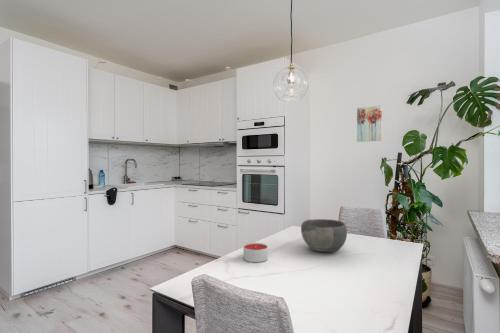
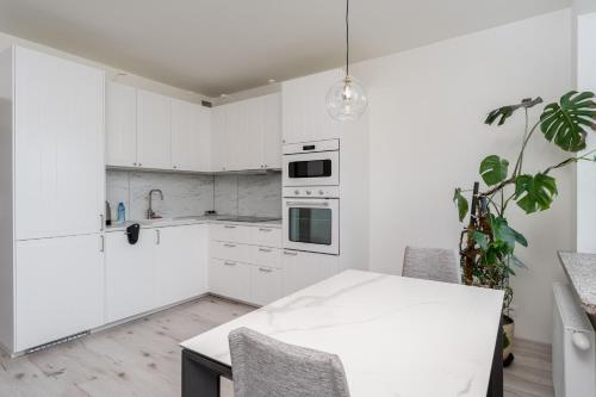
- bowl [300,218,348,253]
- candle [243,242,269,263]
- wall art [356,105,383,143]
